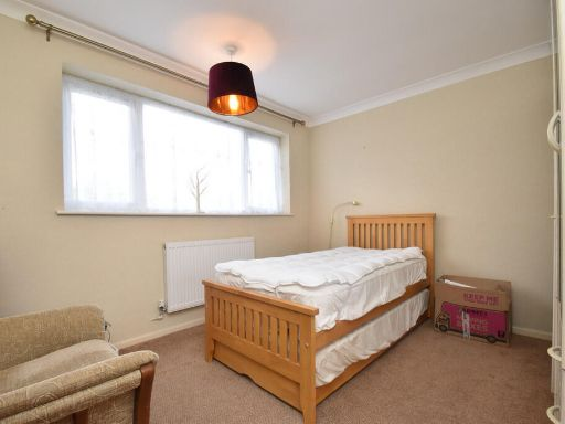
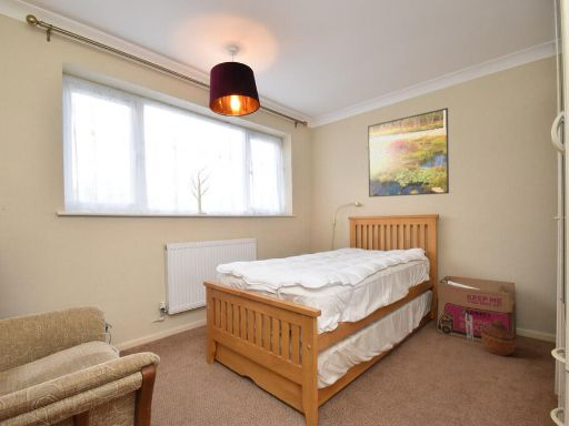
+ woven basket [480,318,518,356]
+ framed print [367,106,450,199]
